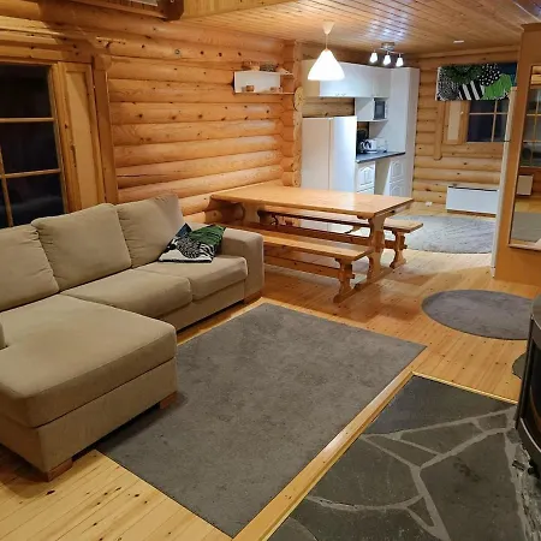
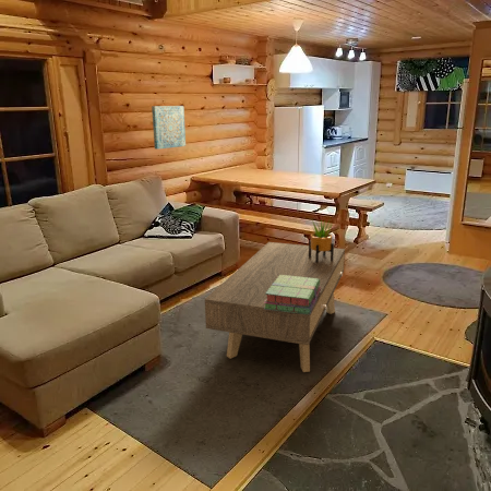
+ coffee table [204,241,346,373]
+ wall art [151,105,187,151]
+ stack of books [264,275,321,314]
+ potted plant [308,218,335,263]
